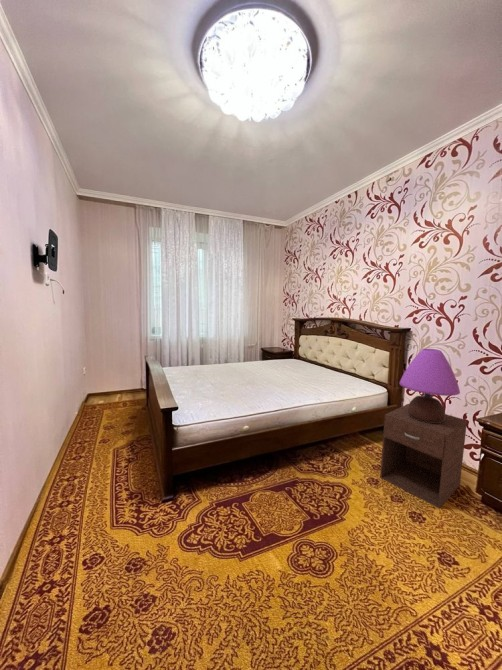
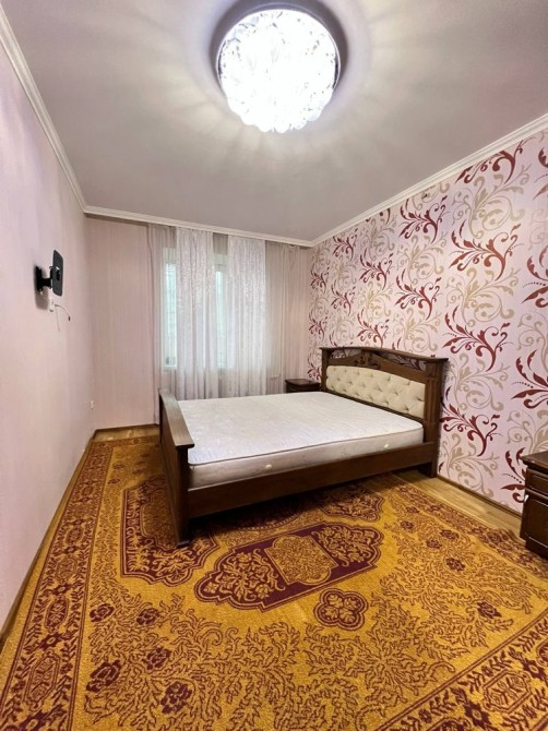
- nightstand [379,403,468,509]
- table lamp [398,348,461,423]
